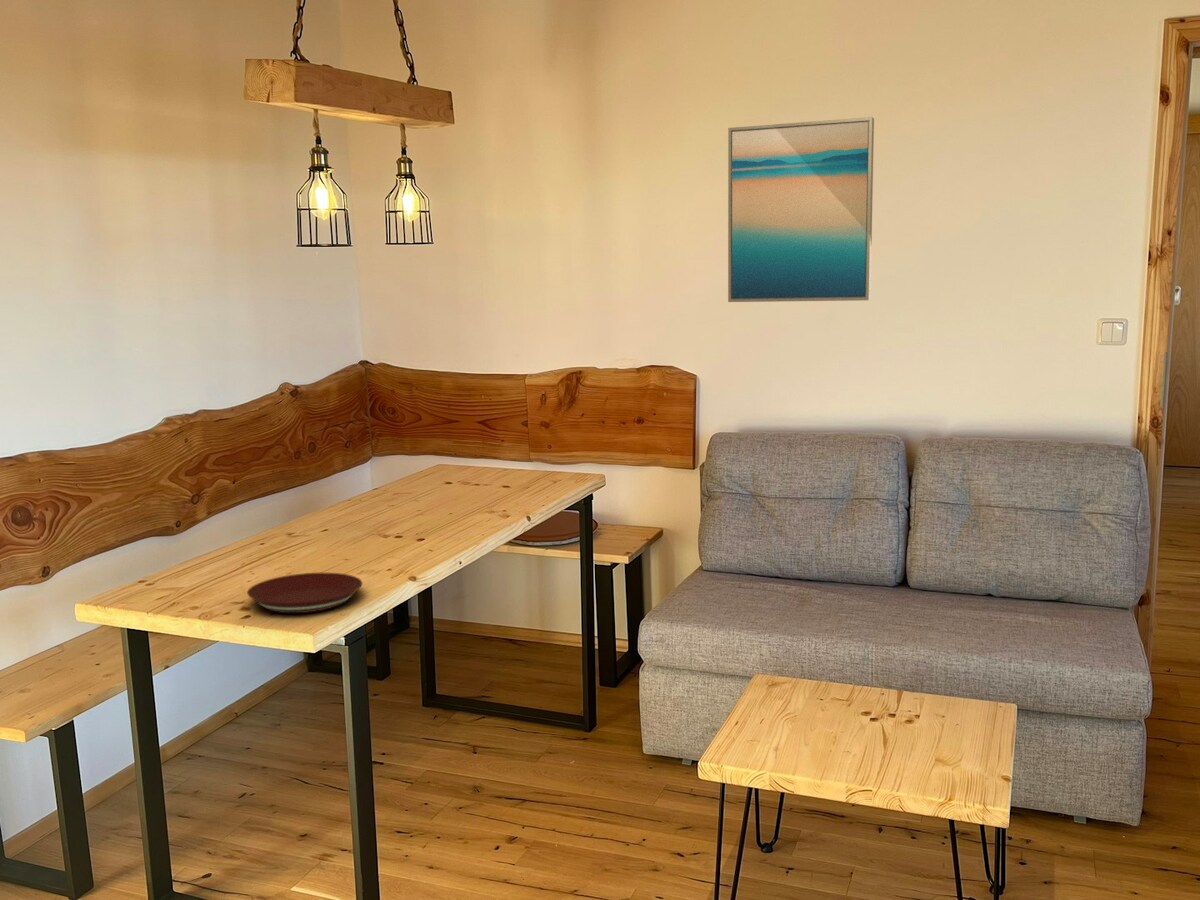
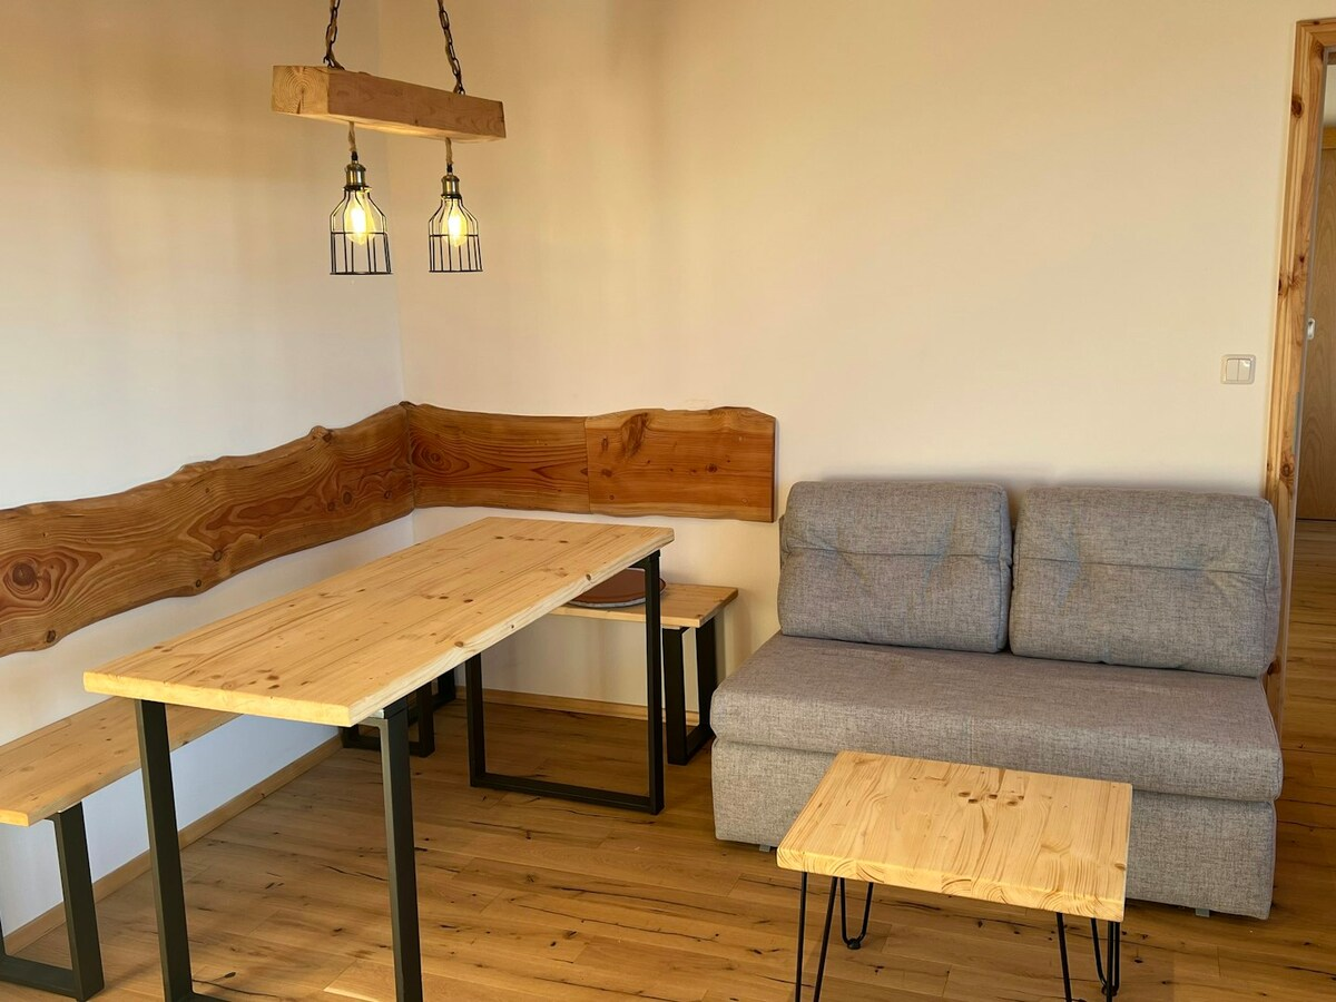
- wall art [727,116,875,303]
- plate [246,572,363,614]
